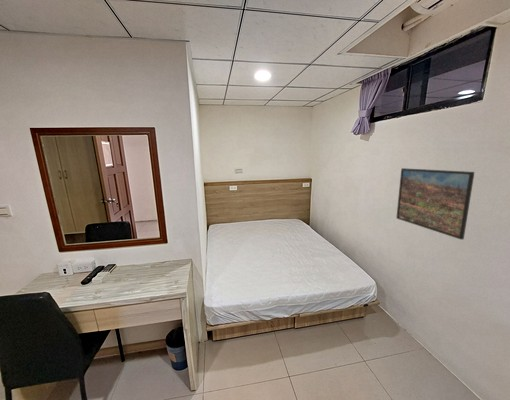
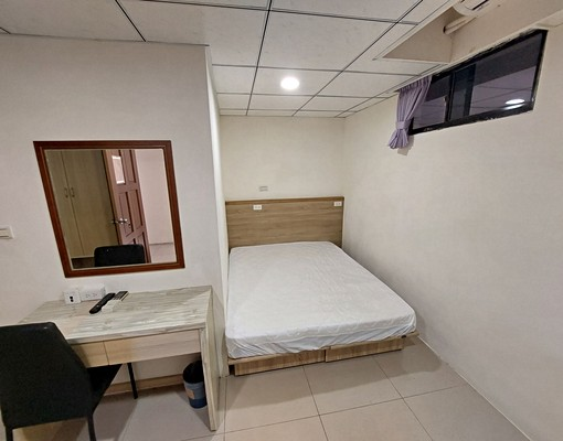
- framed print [395,167,476,241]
